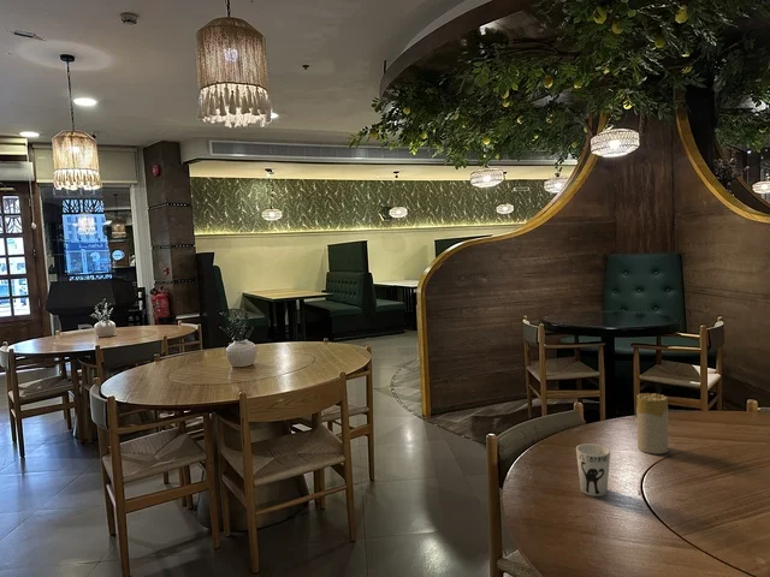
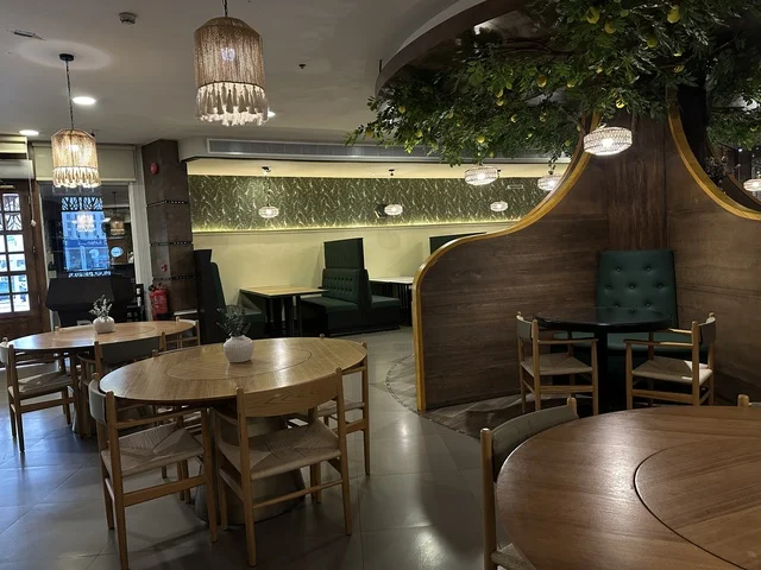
- candle [635,392,669,454]
- cup [575,442,611,498]
